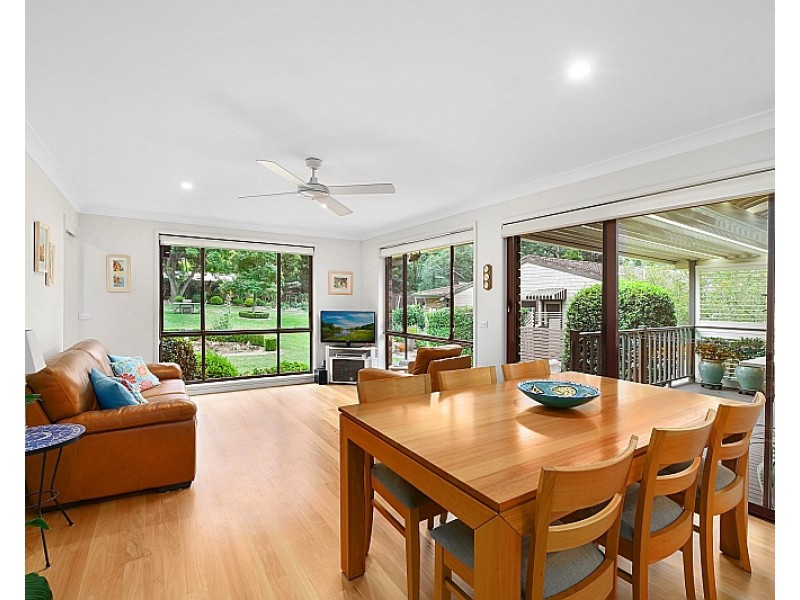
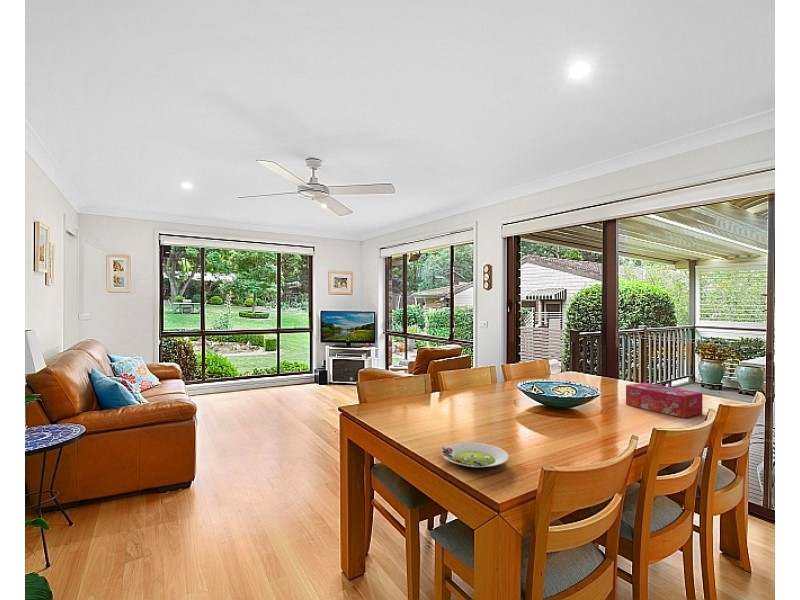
+ tissue box [625,382,703,419]
+ salad plate [440,442,510,469]
